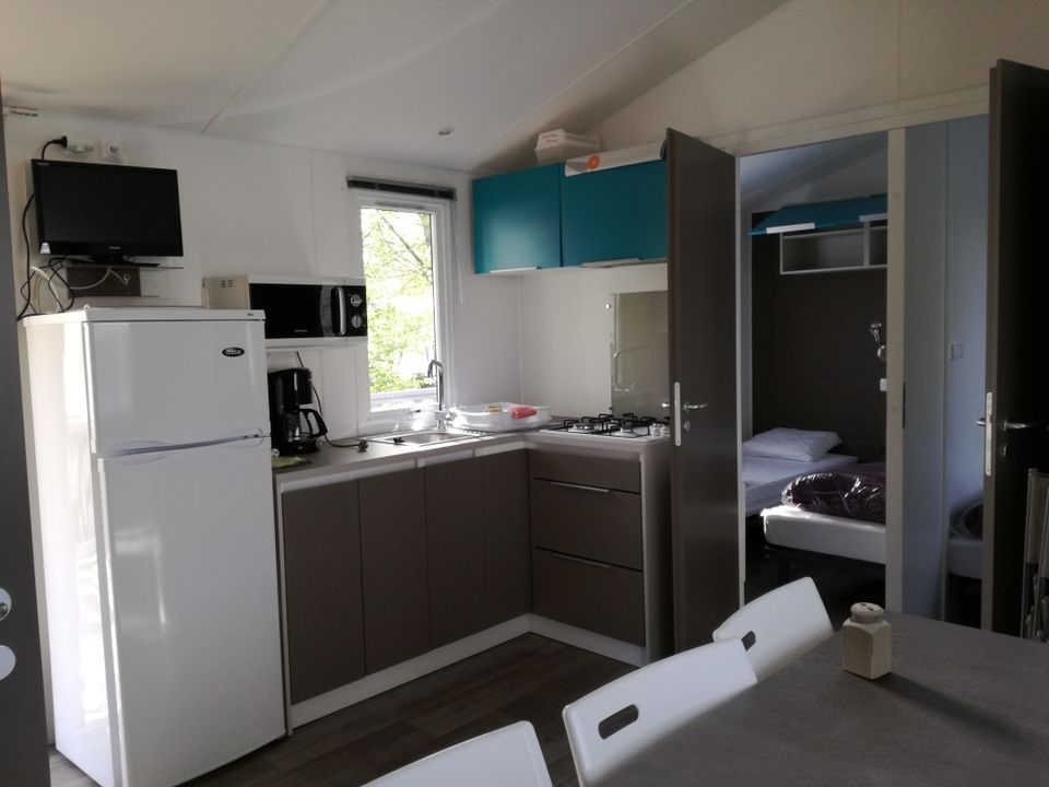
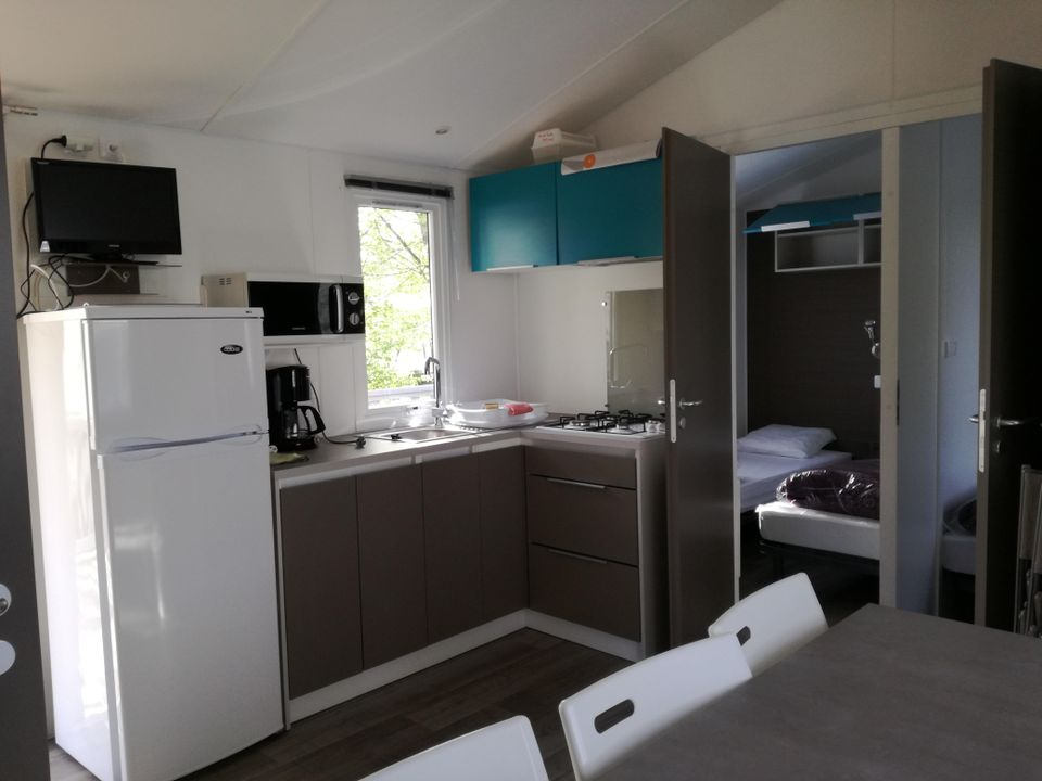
- salt shaker [841,602,893,680]
